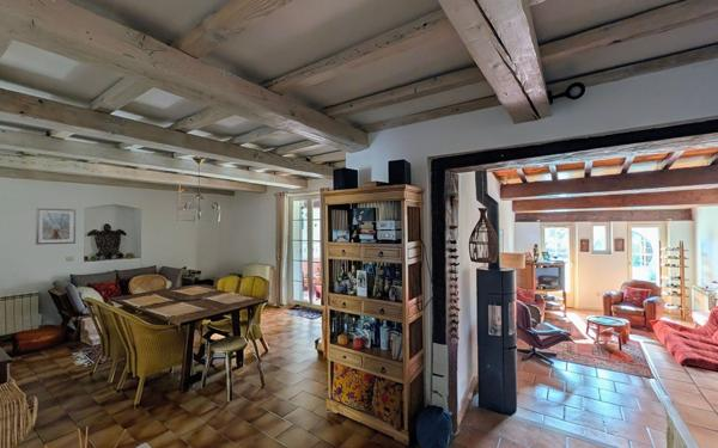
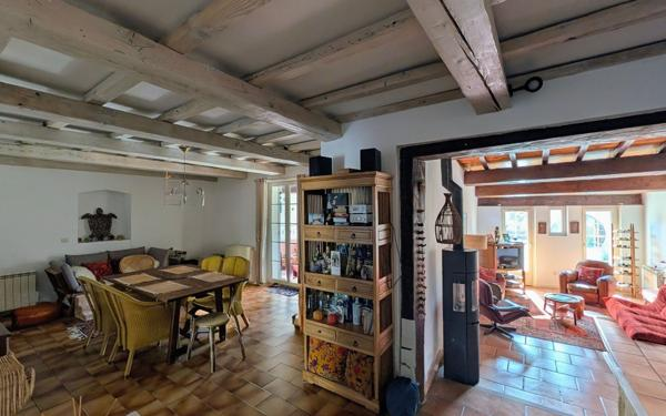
- picture frame [35,207,77,246]
